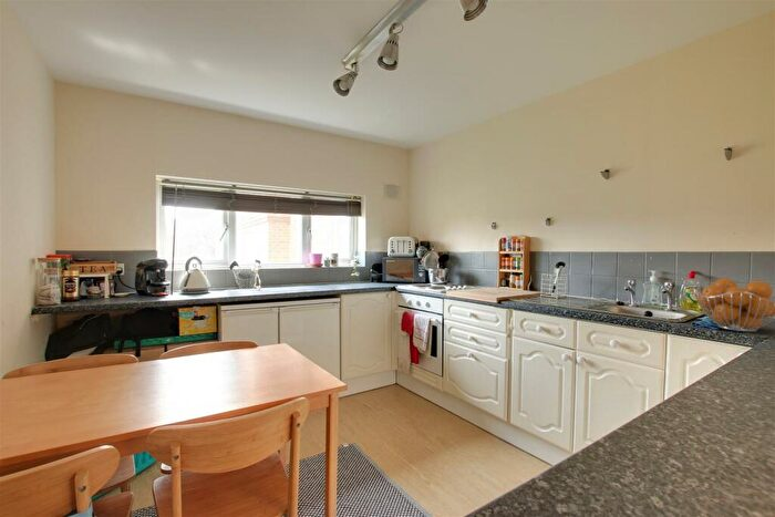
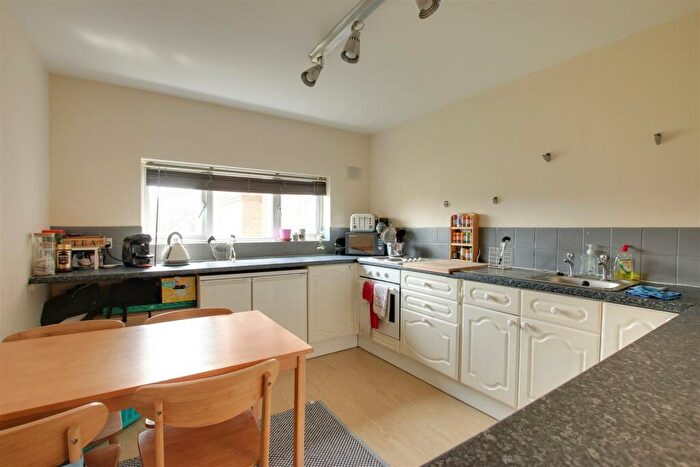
- fruit basket [692,278,775,332]
